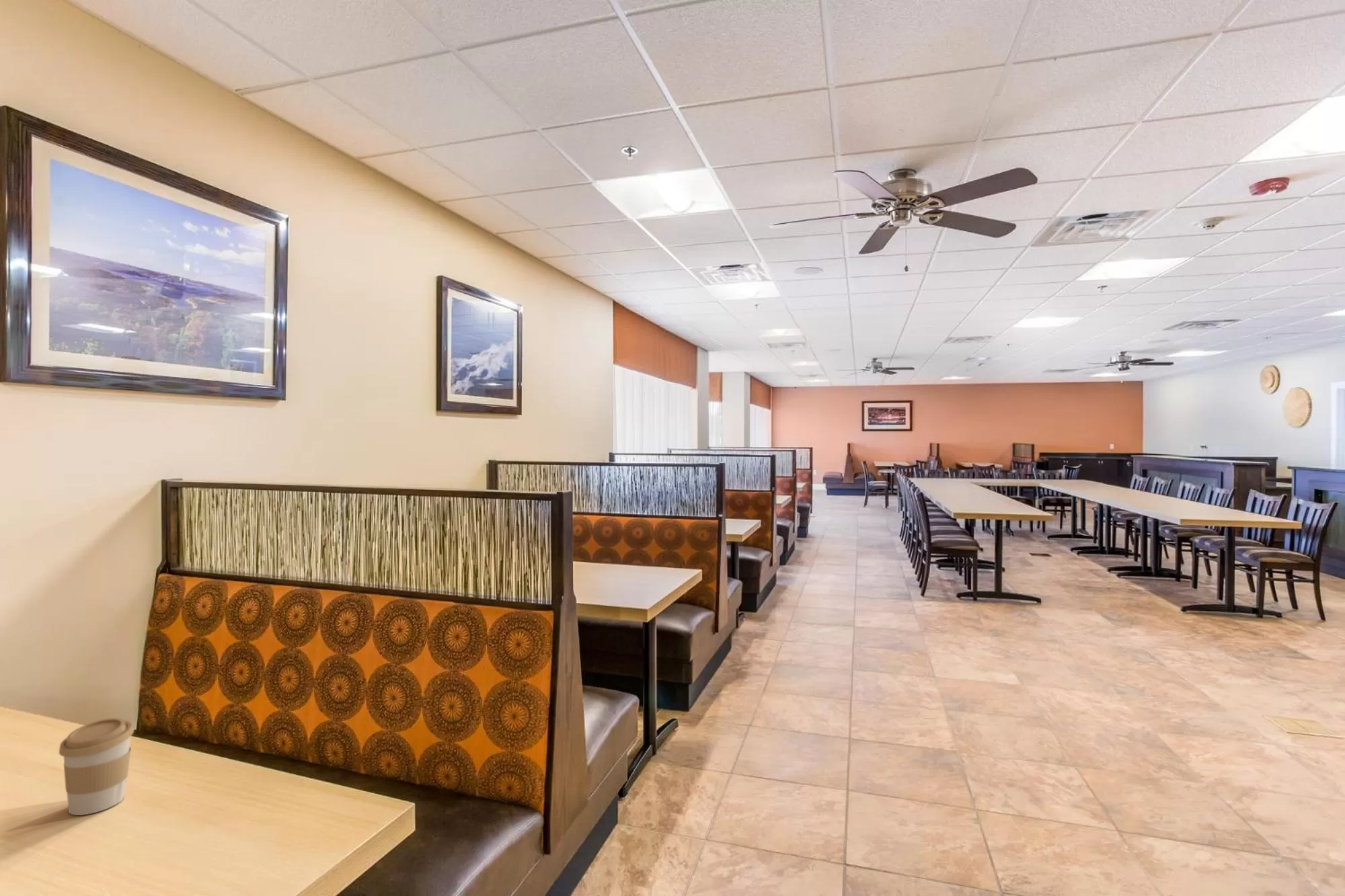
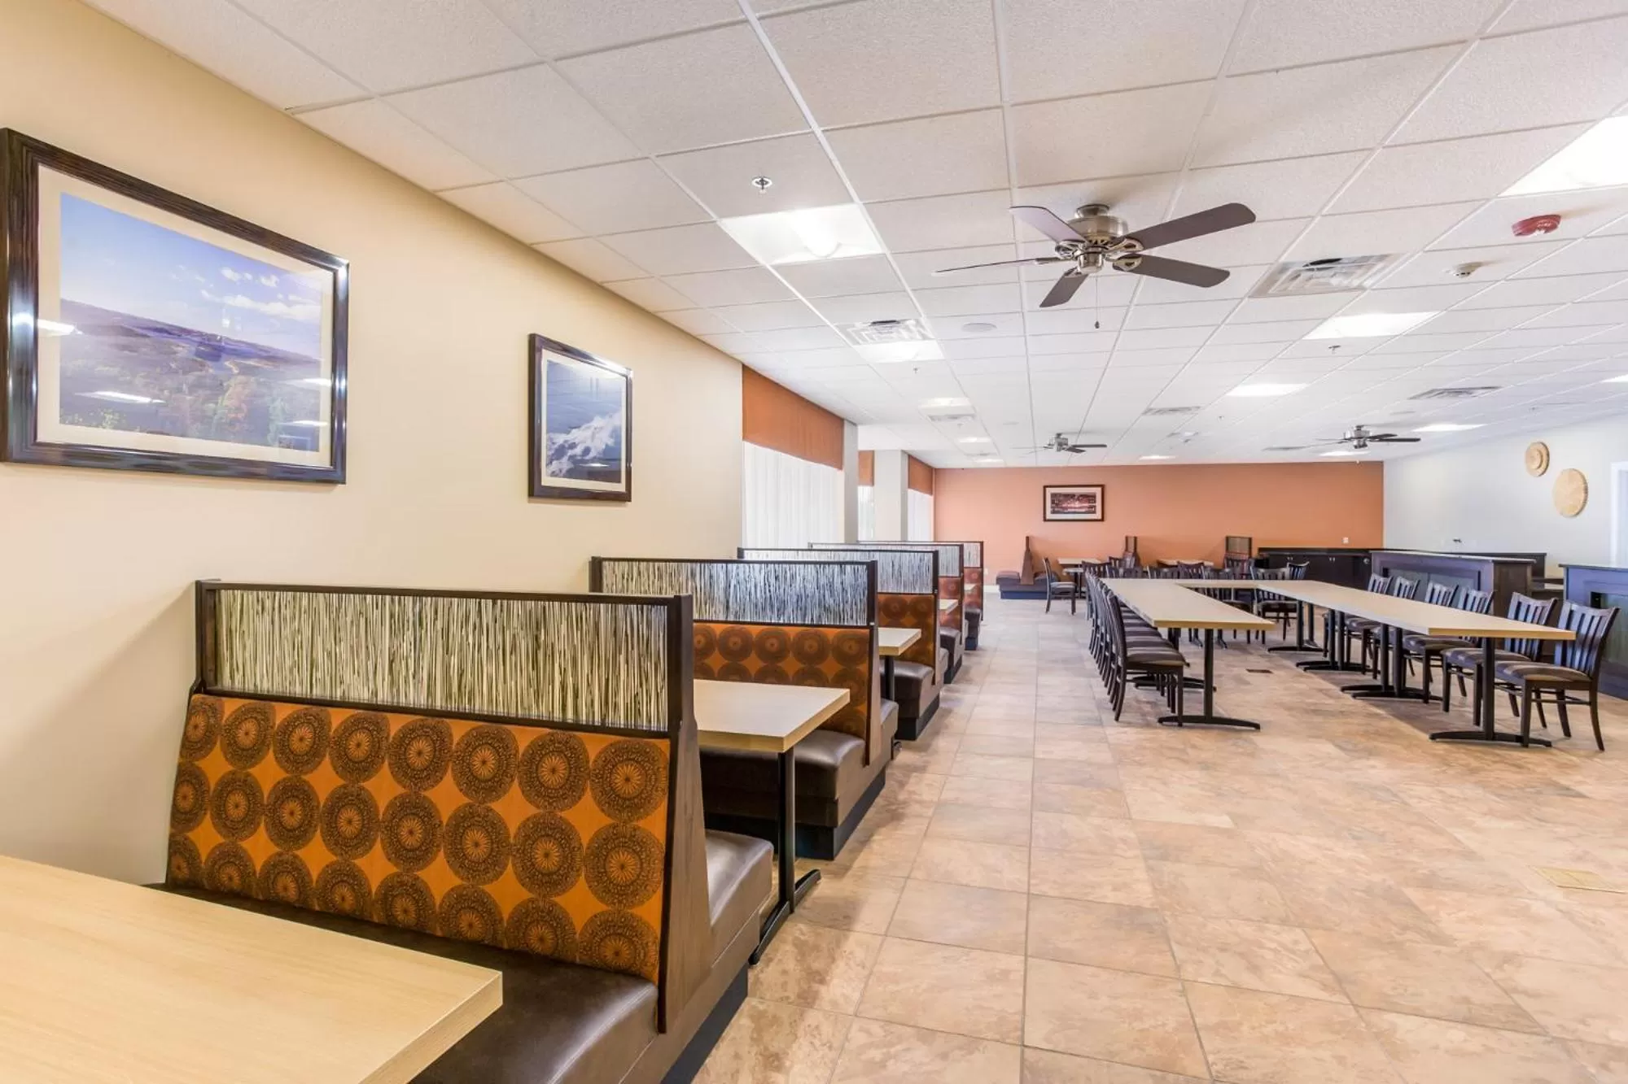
- coffee cup [59,717,135,816]
